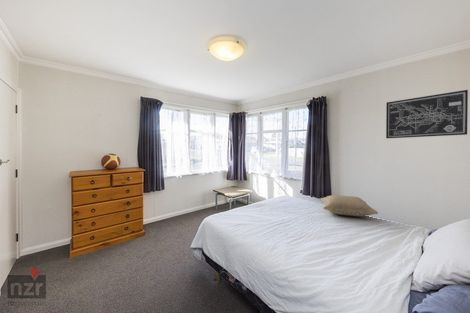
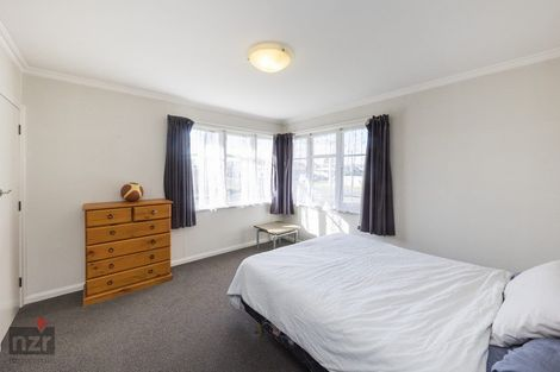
- wall art [385,89,469,139]
- pillow [320,194,379,217]
